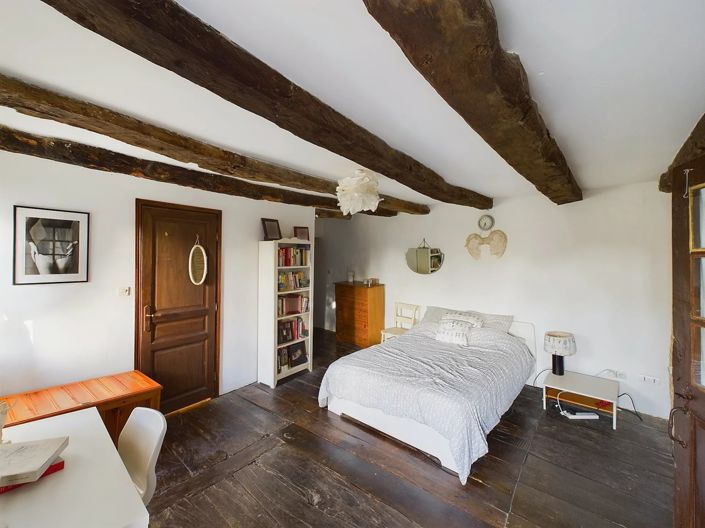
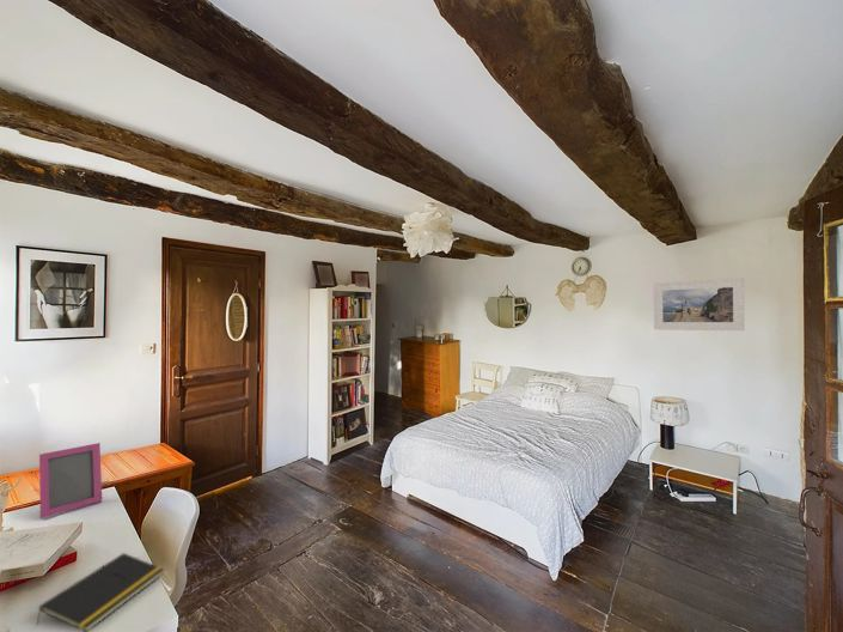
+ notepad [35,552,165,632]
+ picture frame [38,442,103,519]
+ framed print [653,278,746,332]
